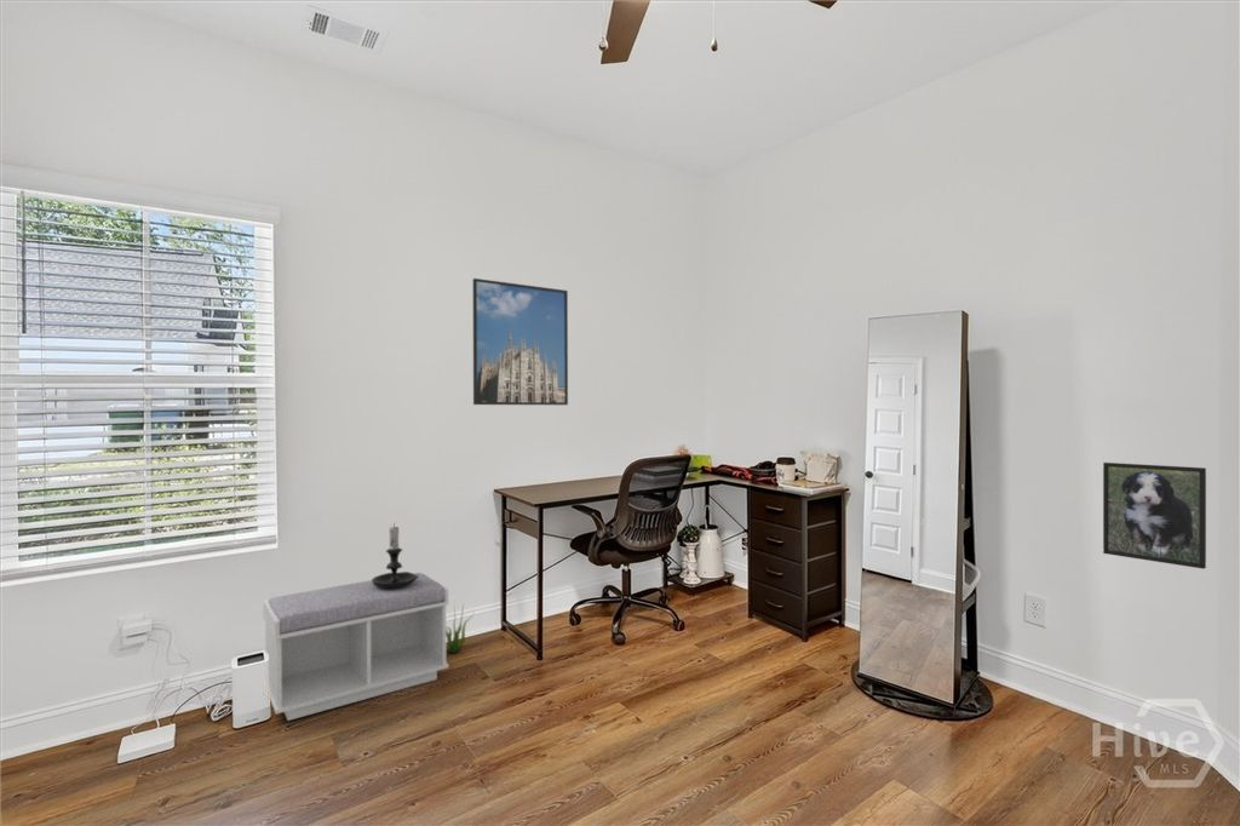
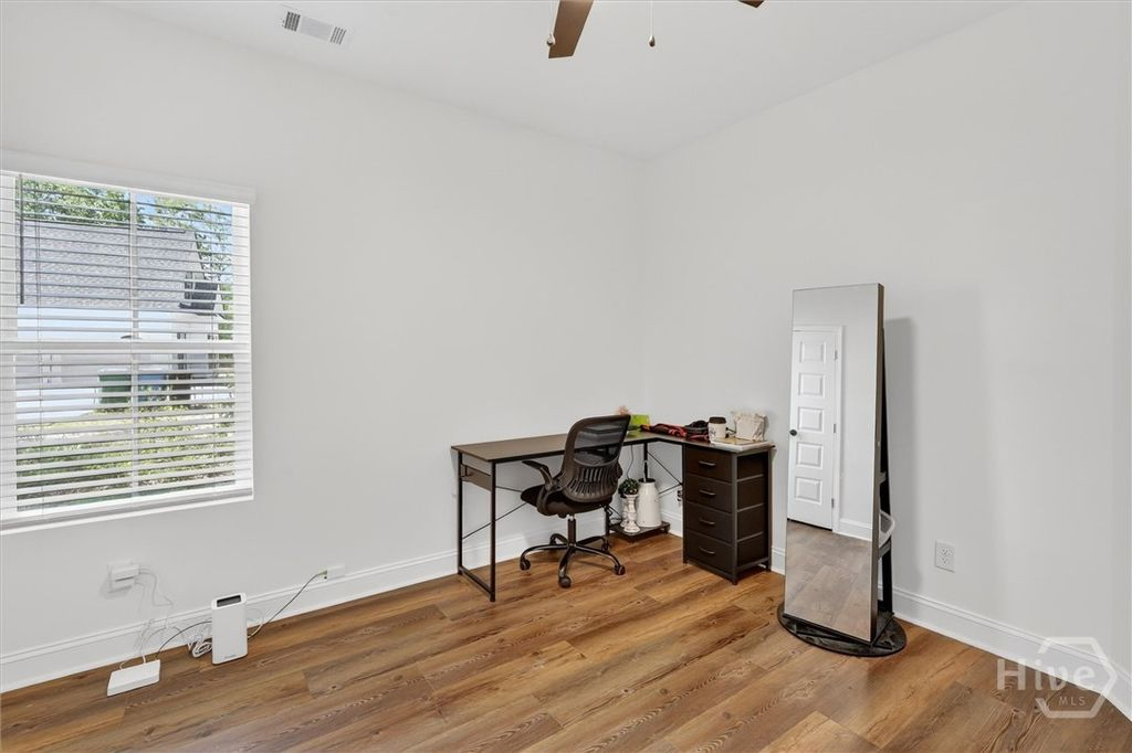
- candle holder [371,522,418,589]
- decorative plant [446,601,476,655]
- bench [262,572,450,722]
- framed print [472,277,569,406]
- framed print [1102,461,1207,570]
